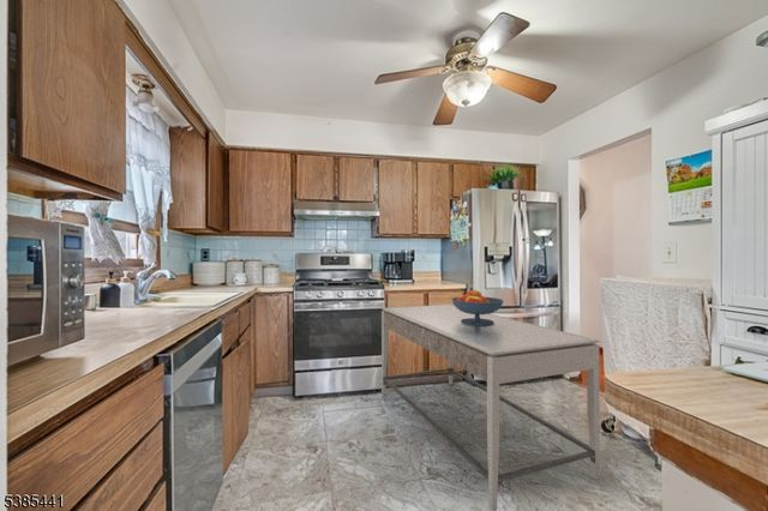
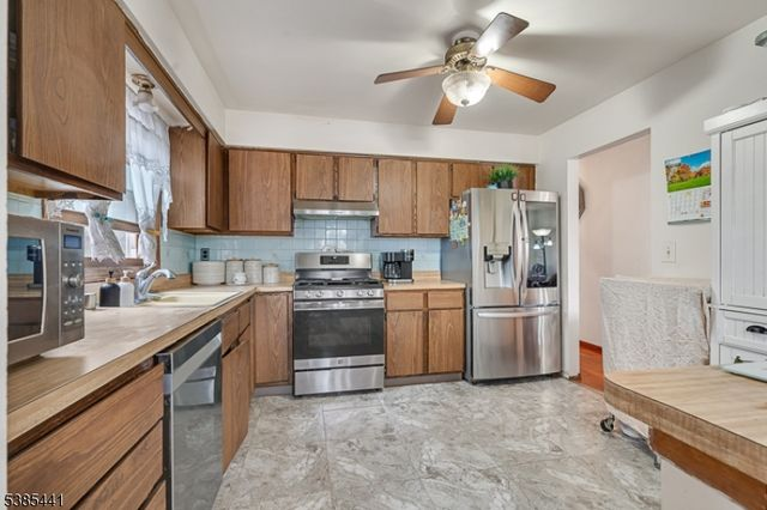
- dining table [380,303,600,511]
- fruit bowl [451,289,504,325]
